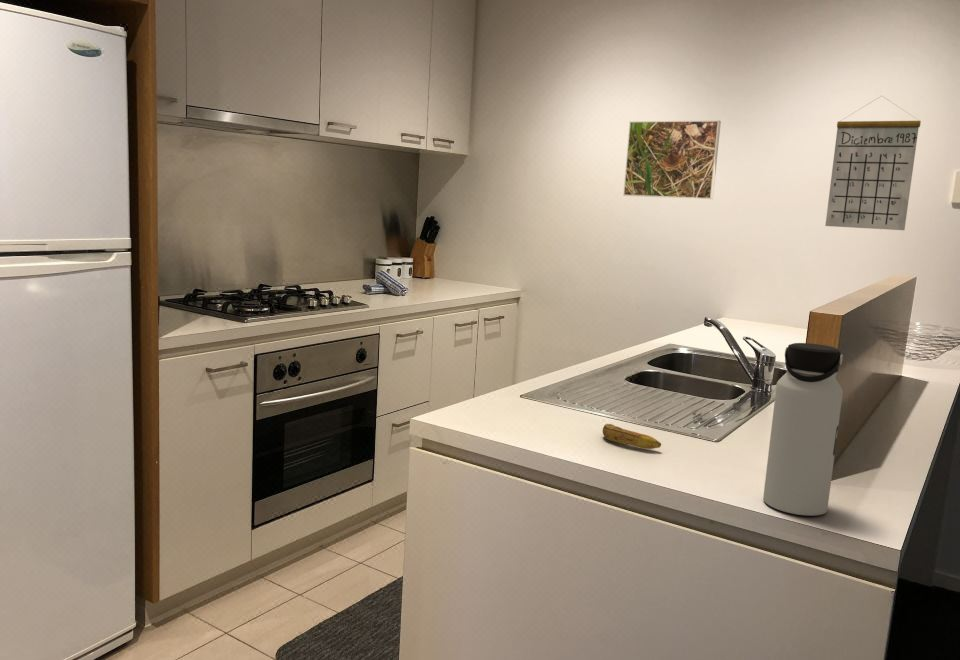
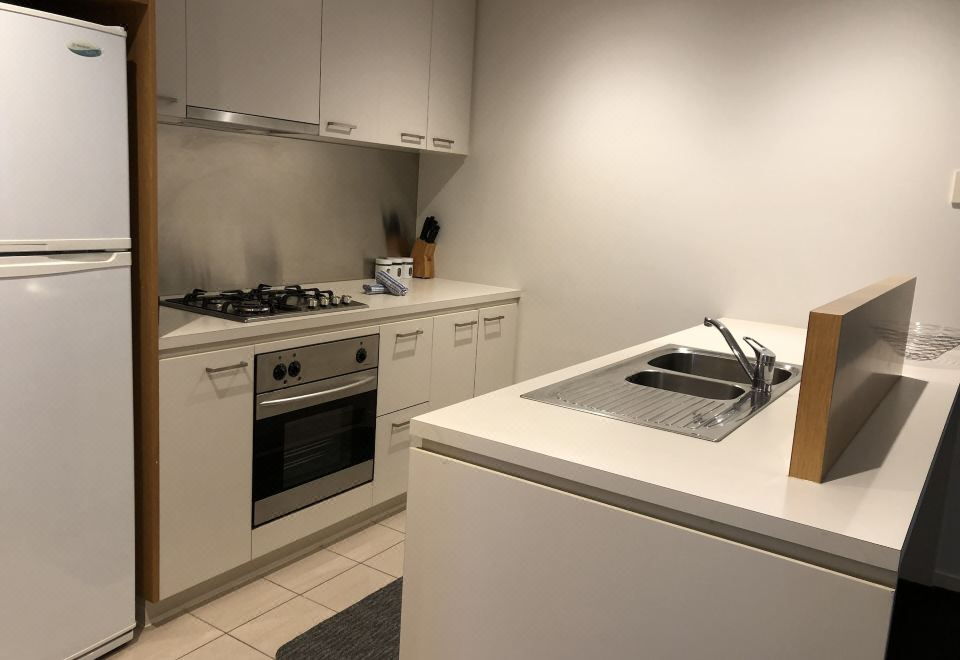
- calendar [825,95,922,231]
- banana [602,423,662,450]
- water bottle [762,342,844,517]
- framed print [622,119,722,200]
